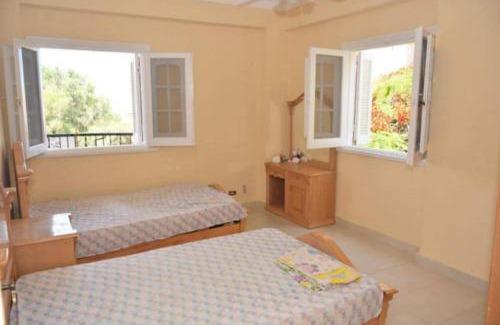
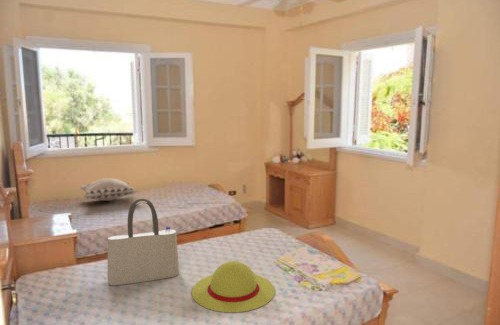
+ tote bag [107,198,180,287]
+ decorative pillow [79,177,138,202]
+ straw hat [191,260,276,313]
